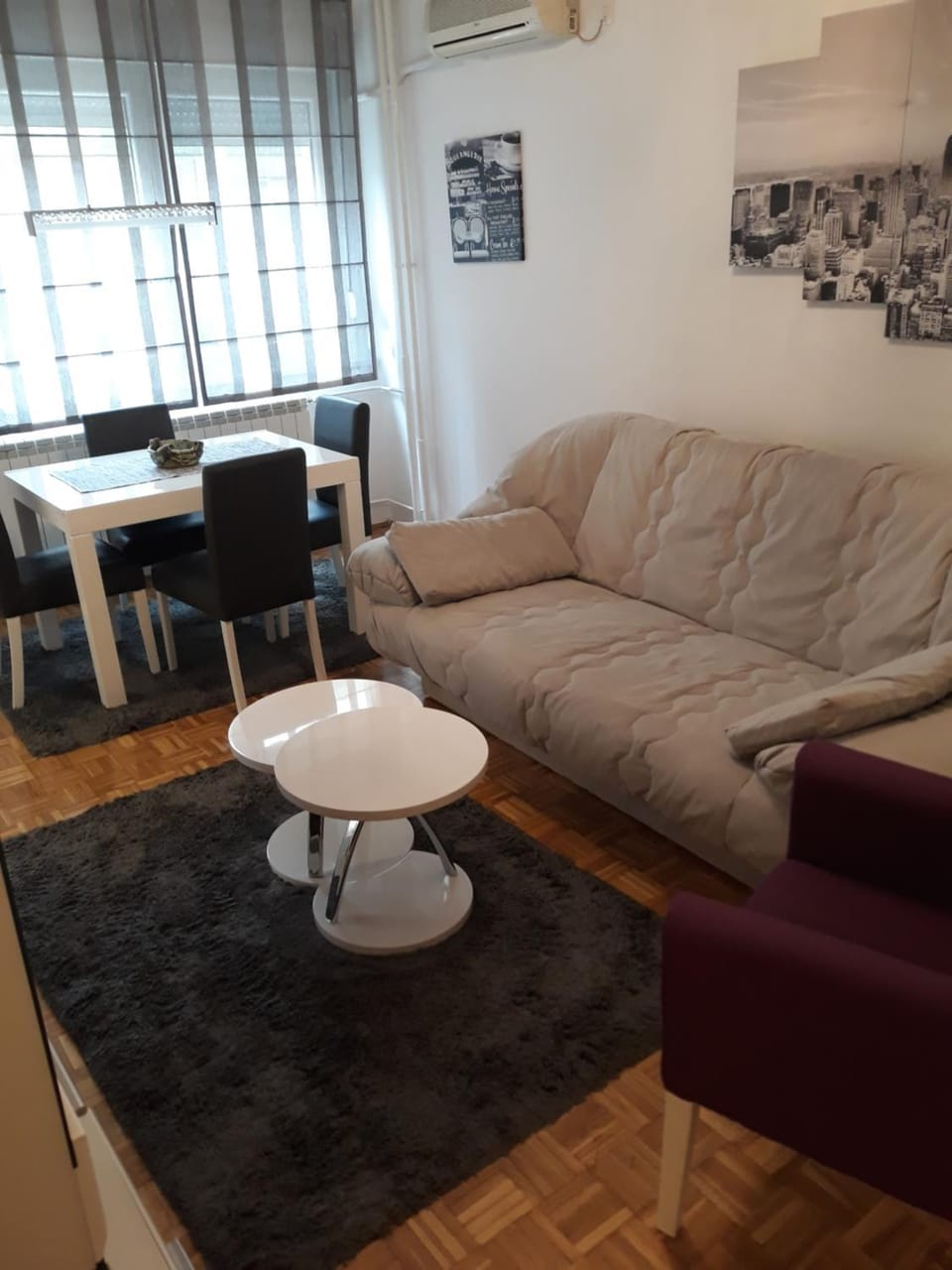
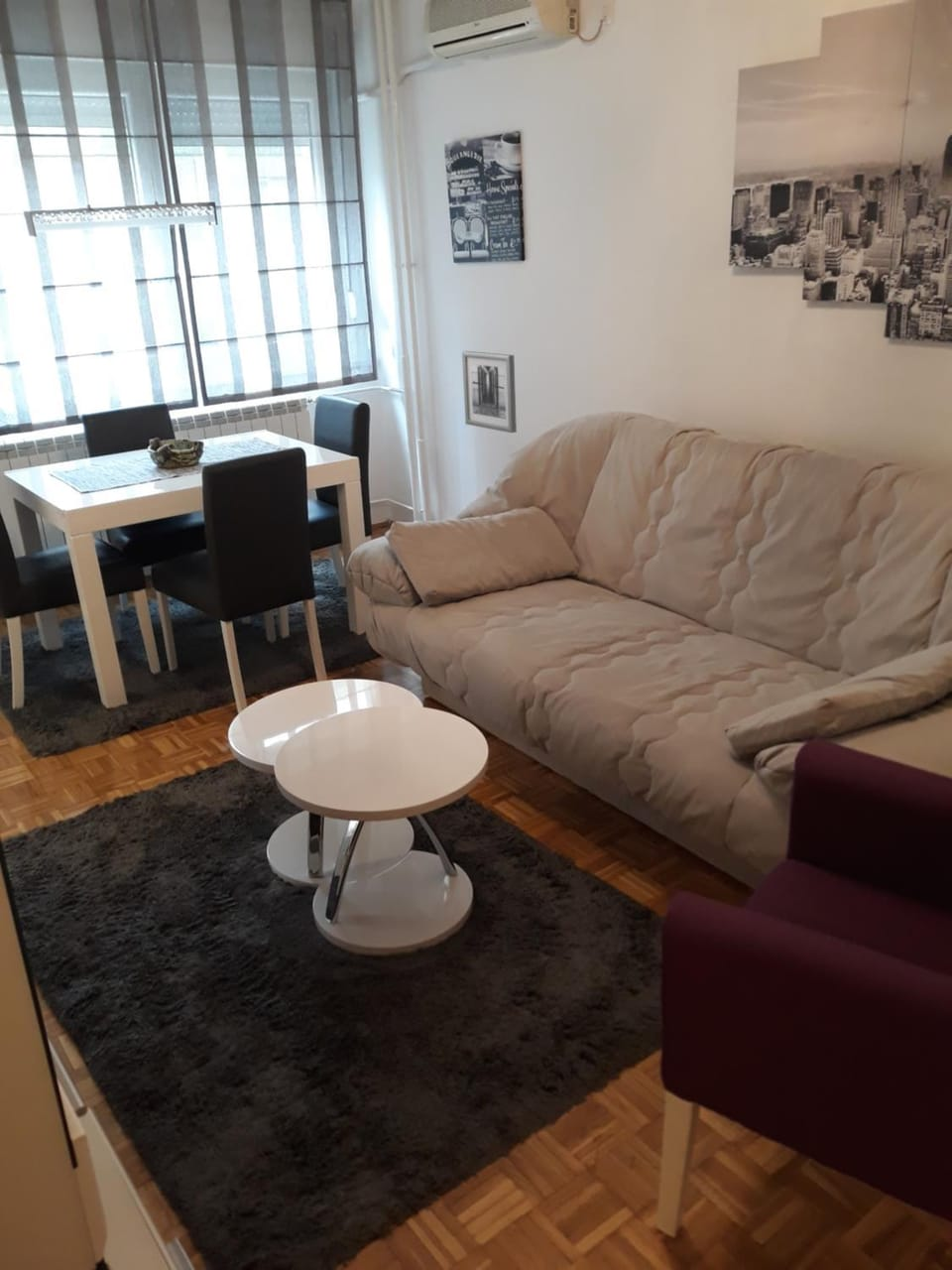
+ wall art [461,350,518,434]
